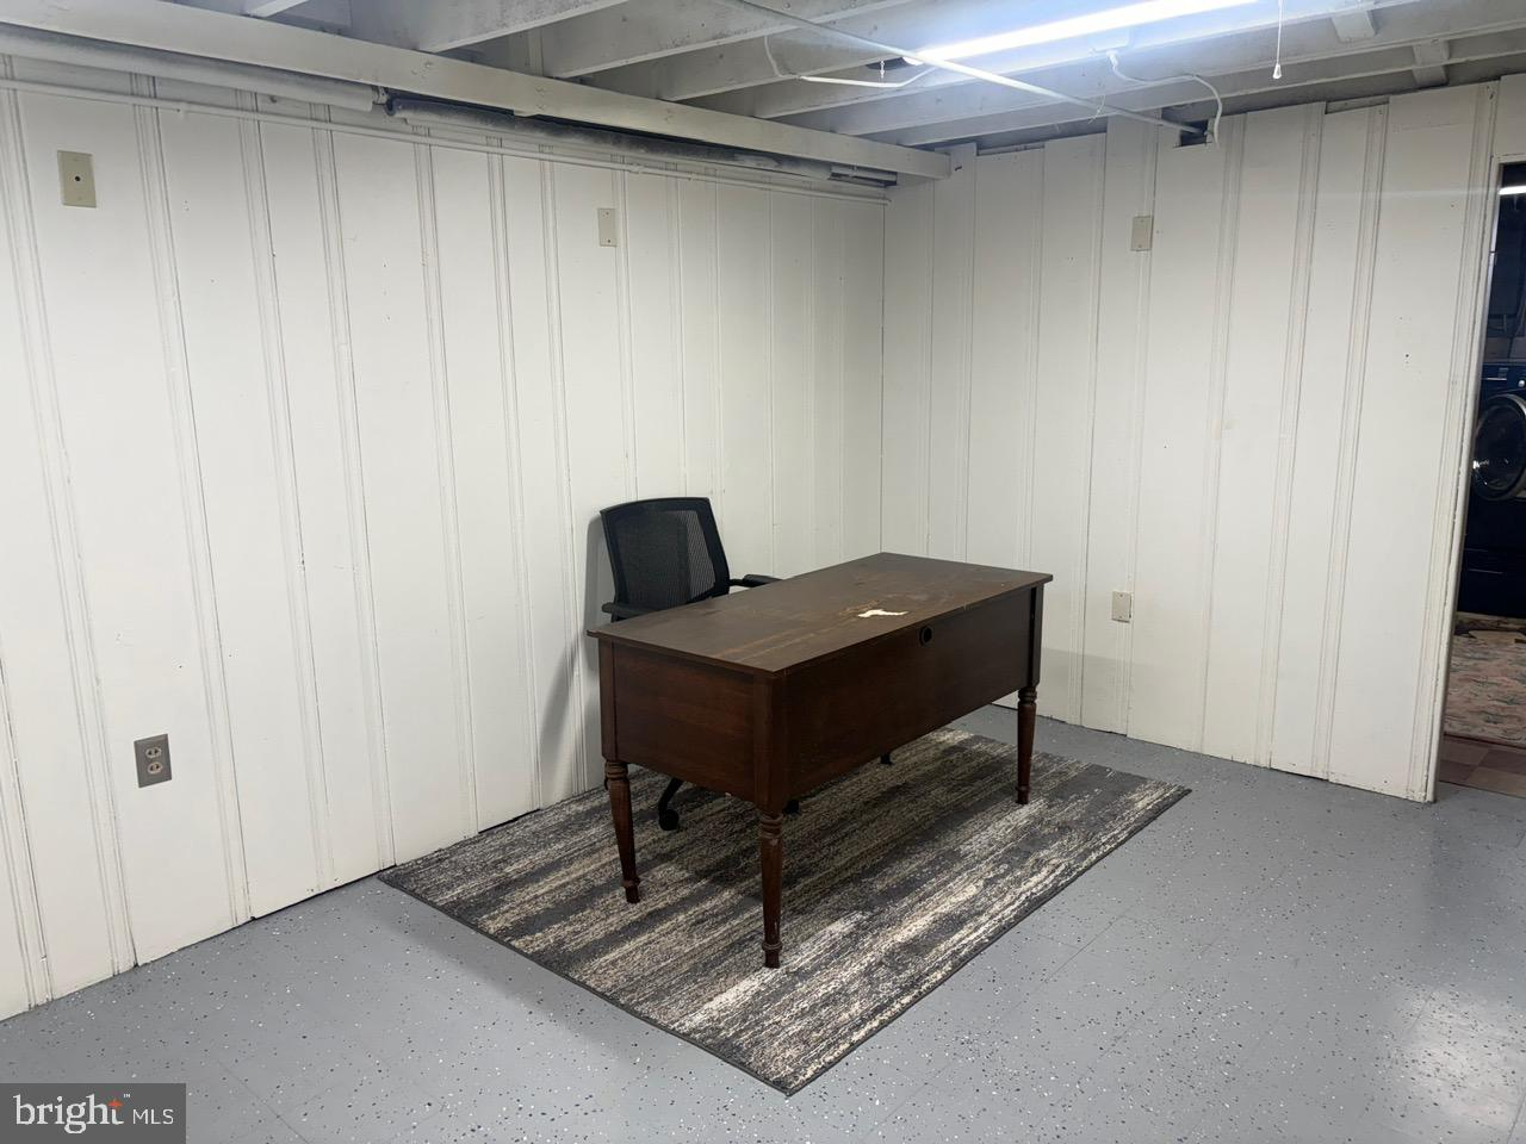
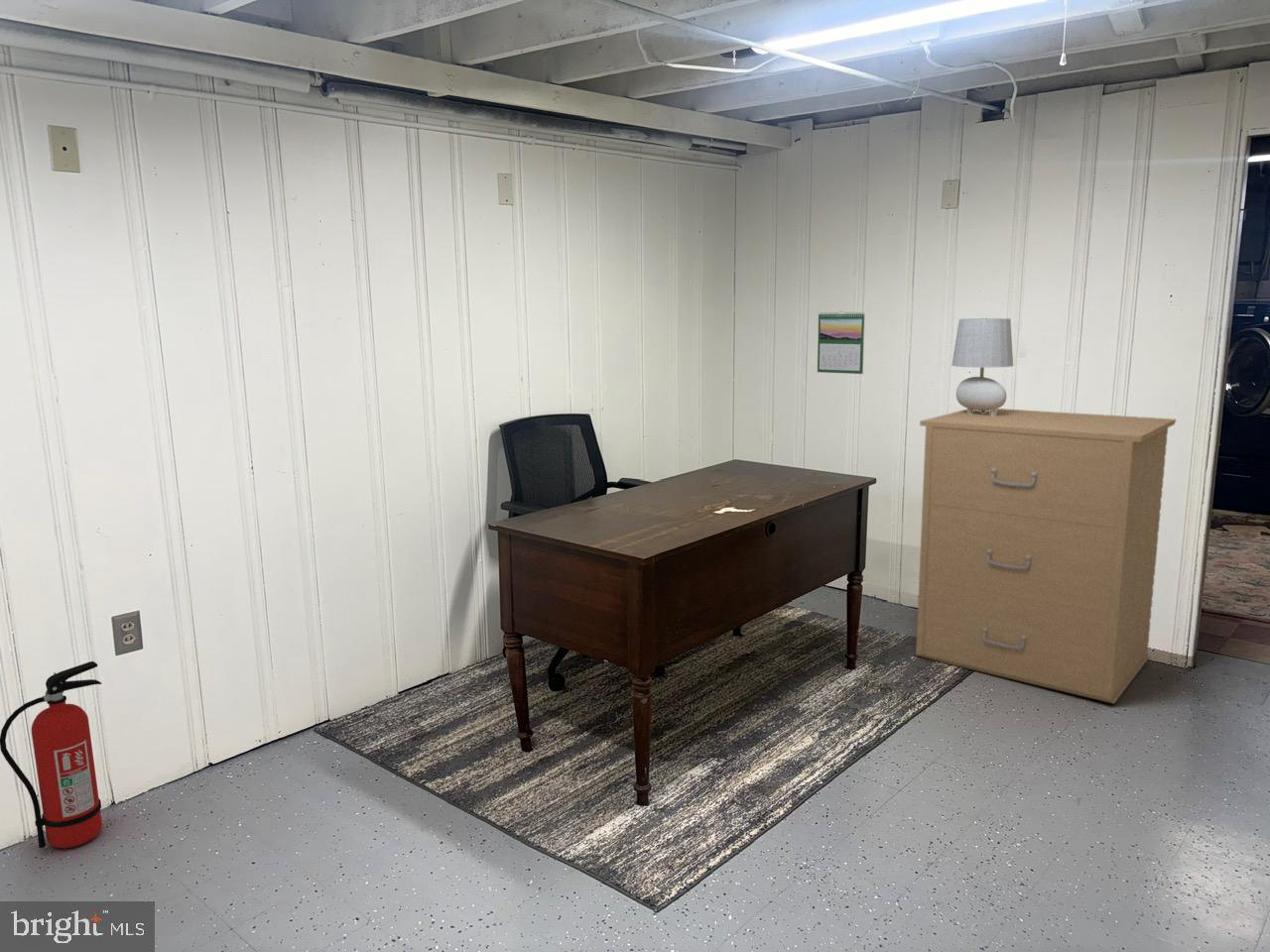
+ table lamp [951,317,1014,416]
+ filing cabinet [915,408,1177,704]
+ fire extinguisher [0,660,103,849]
+ calendar [817,310,866,375]
